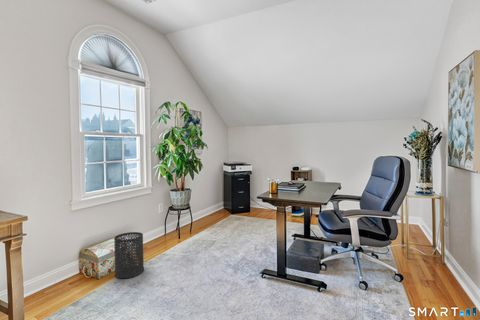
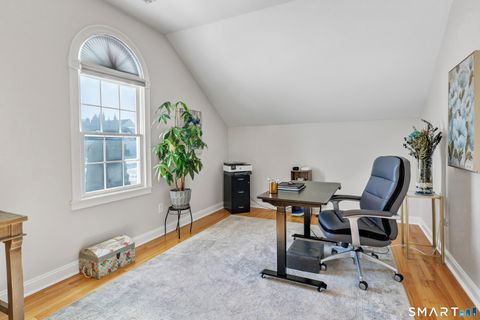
- trash can [113,231,145,279]
